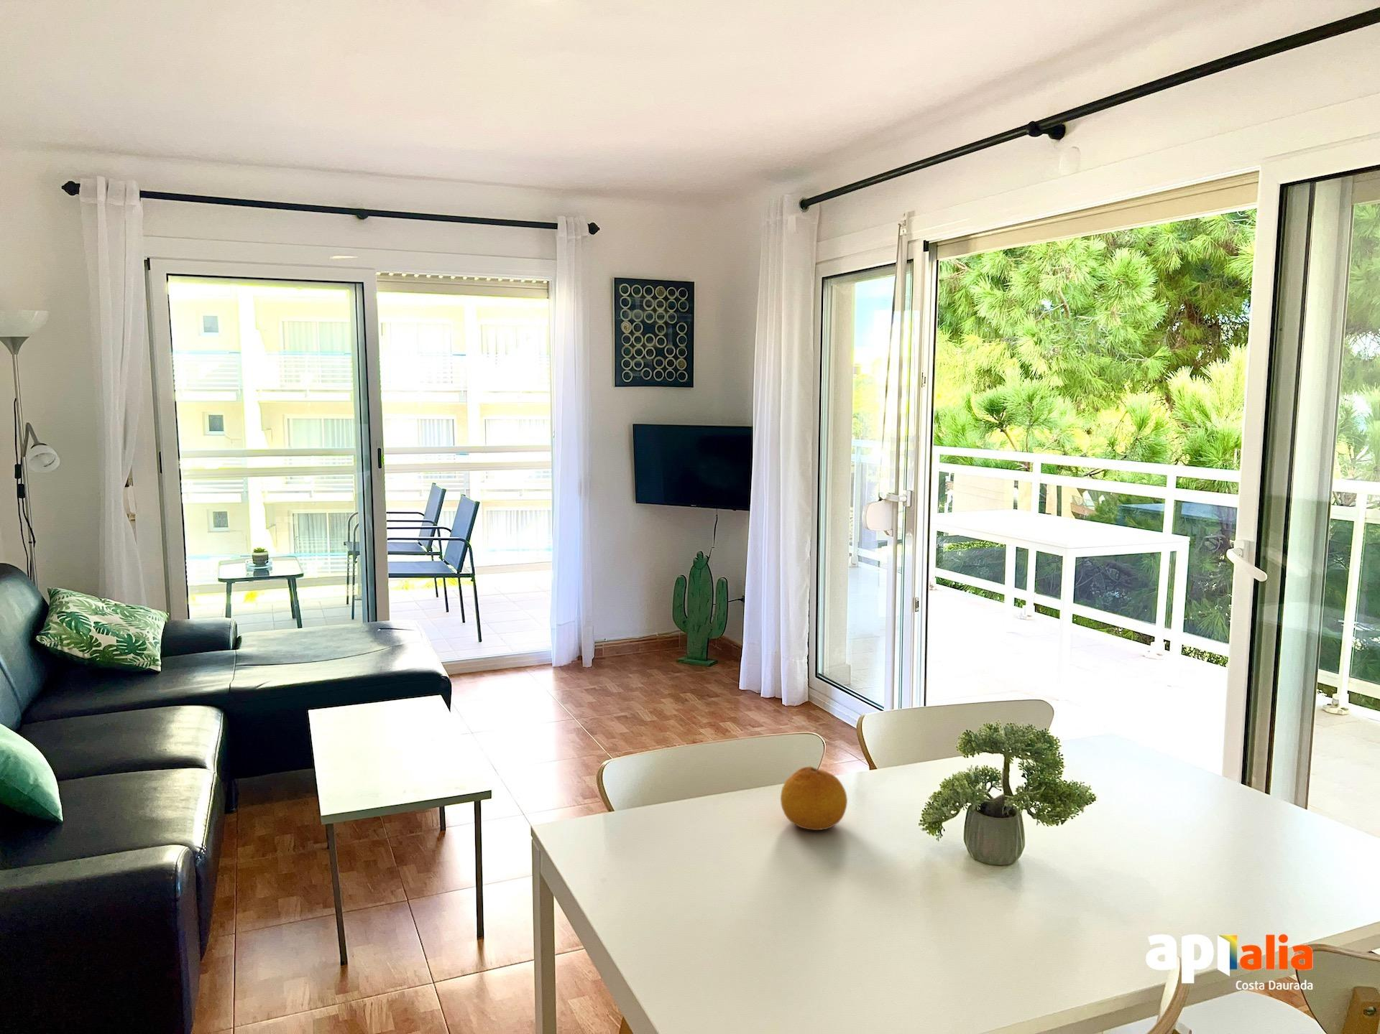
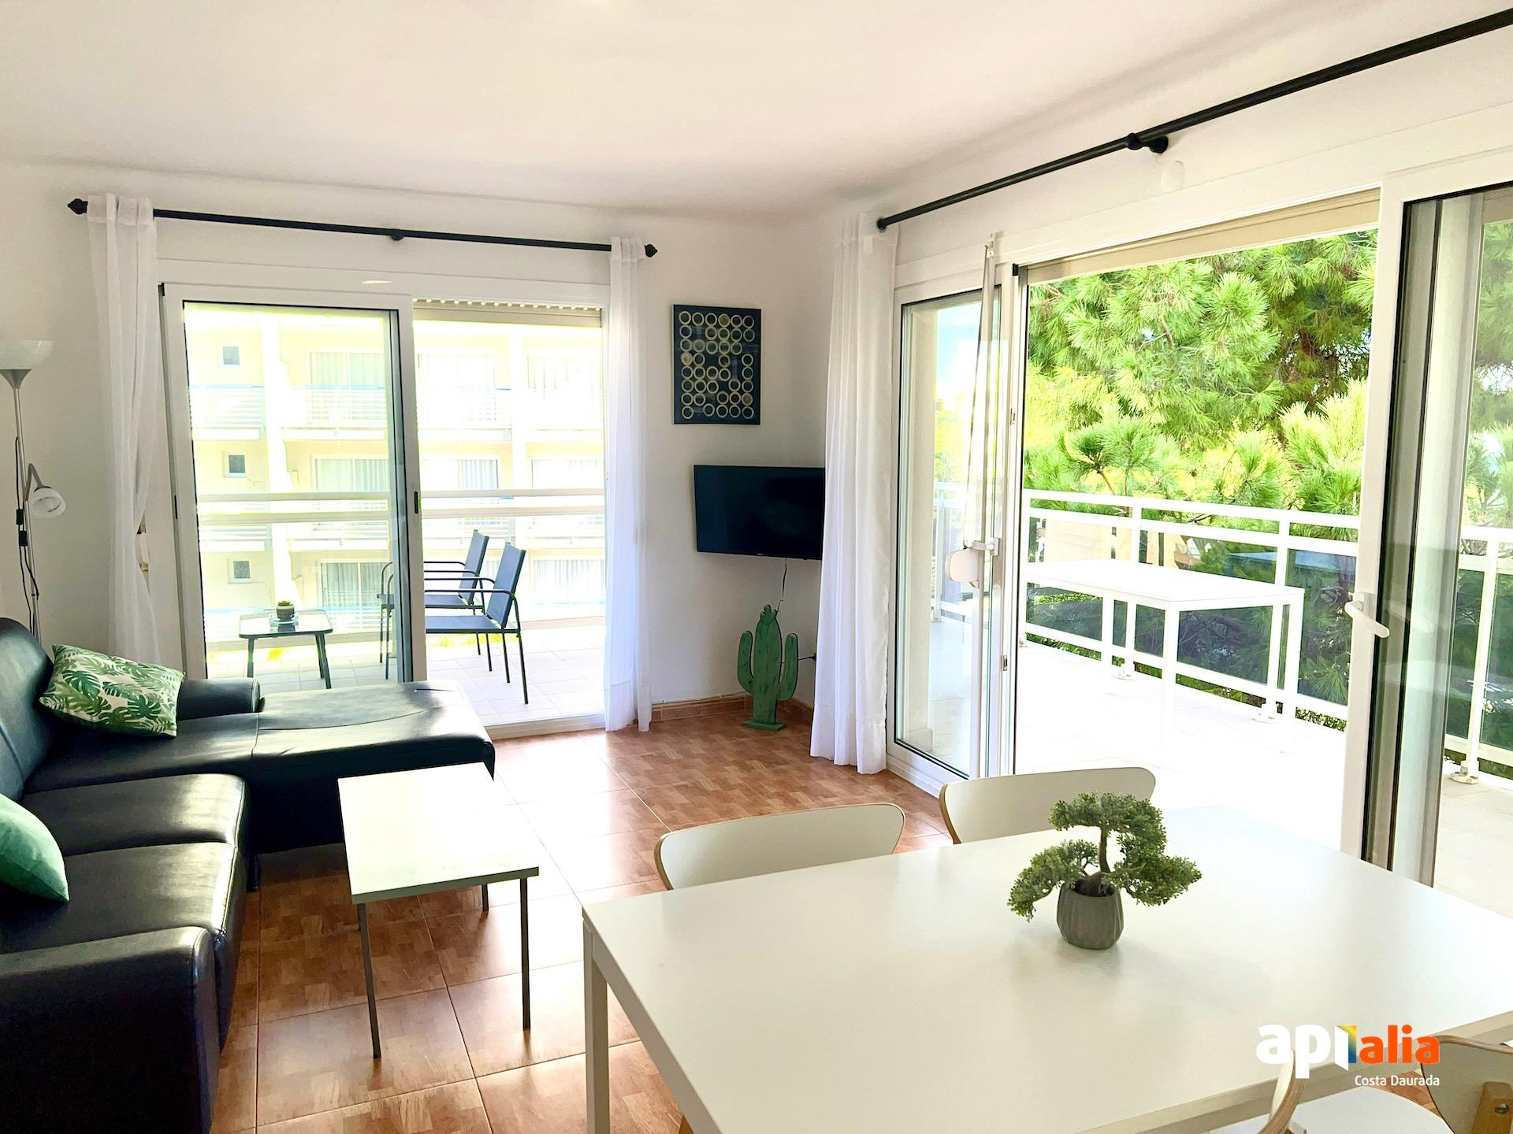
- fruit [780,766,849,831]
